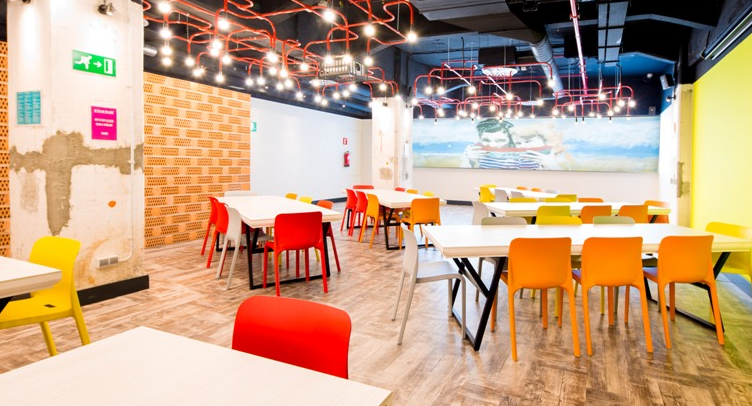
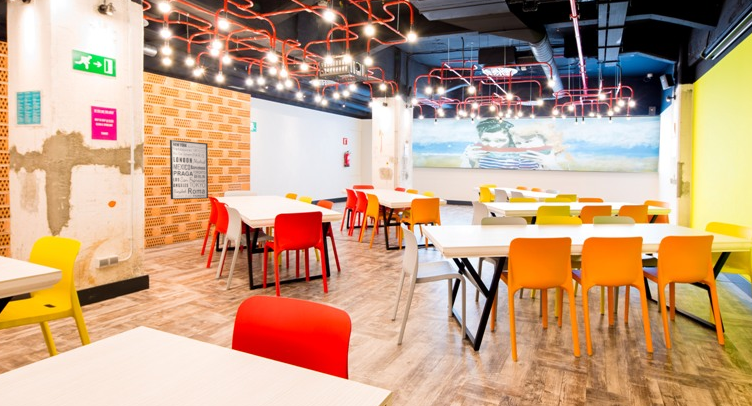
+ wall art [169,139,209,200]
